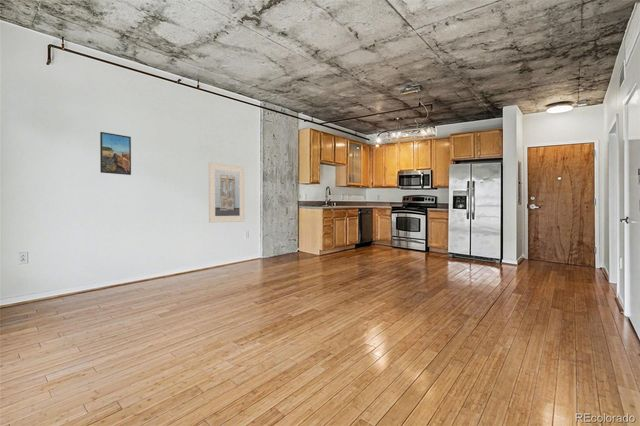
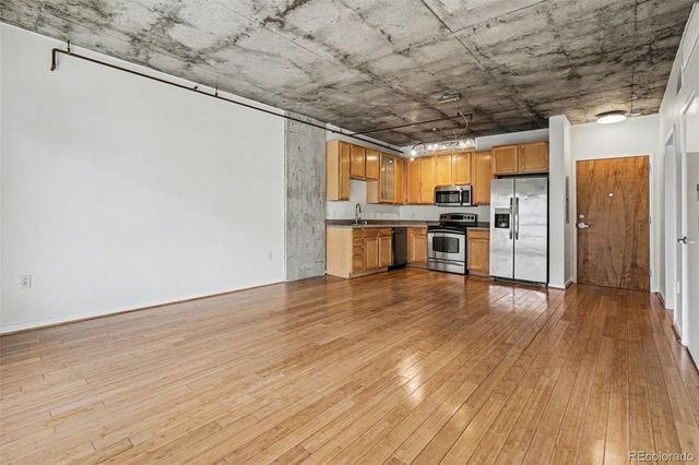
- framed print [99,131,132,176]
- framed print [208,161,246,224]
